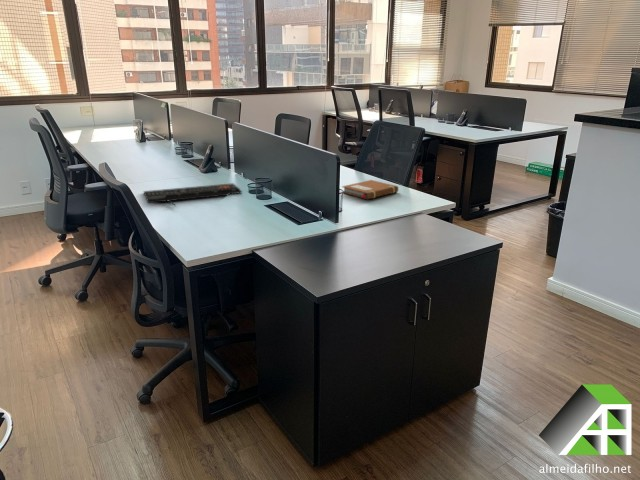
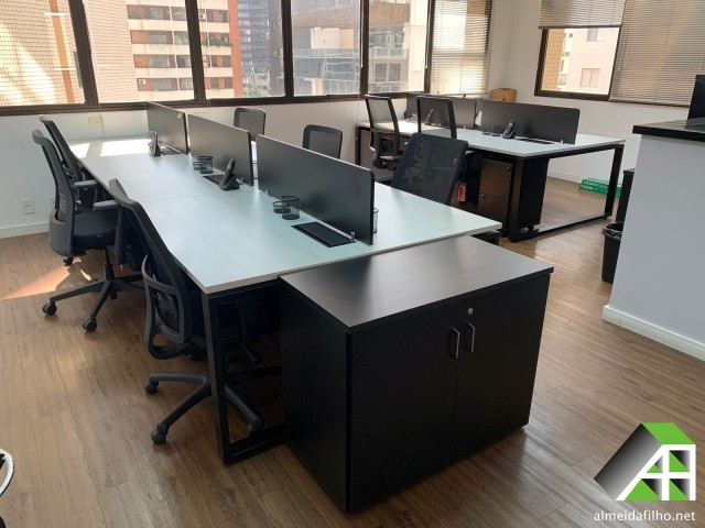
- notebook [341,179,399,200]
- keyboard [143,182,243,207]
